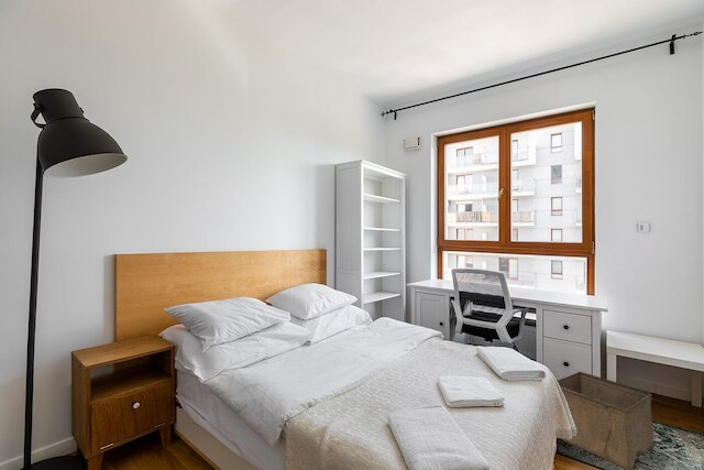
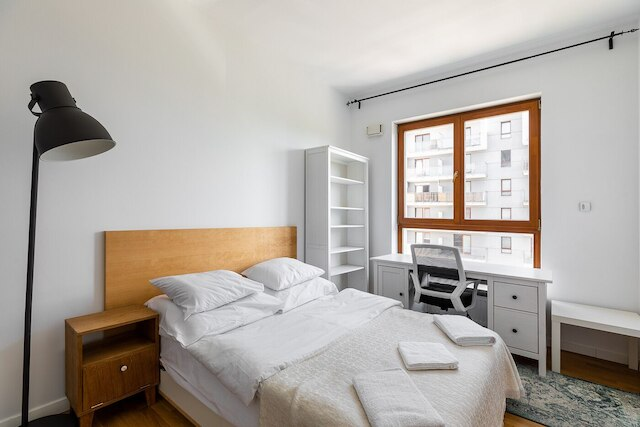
- storage bin [557,371,654,470]
